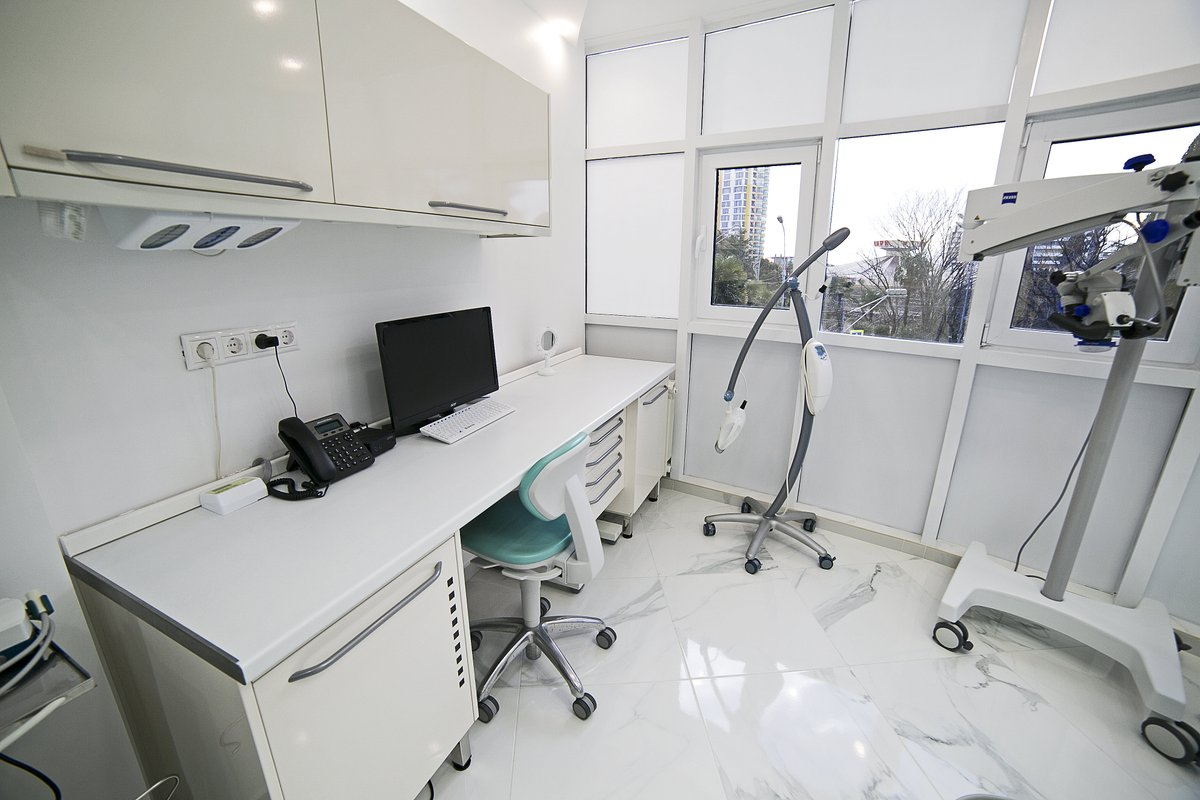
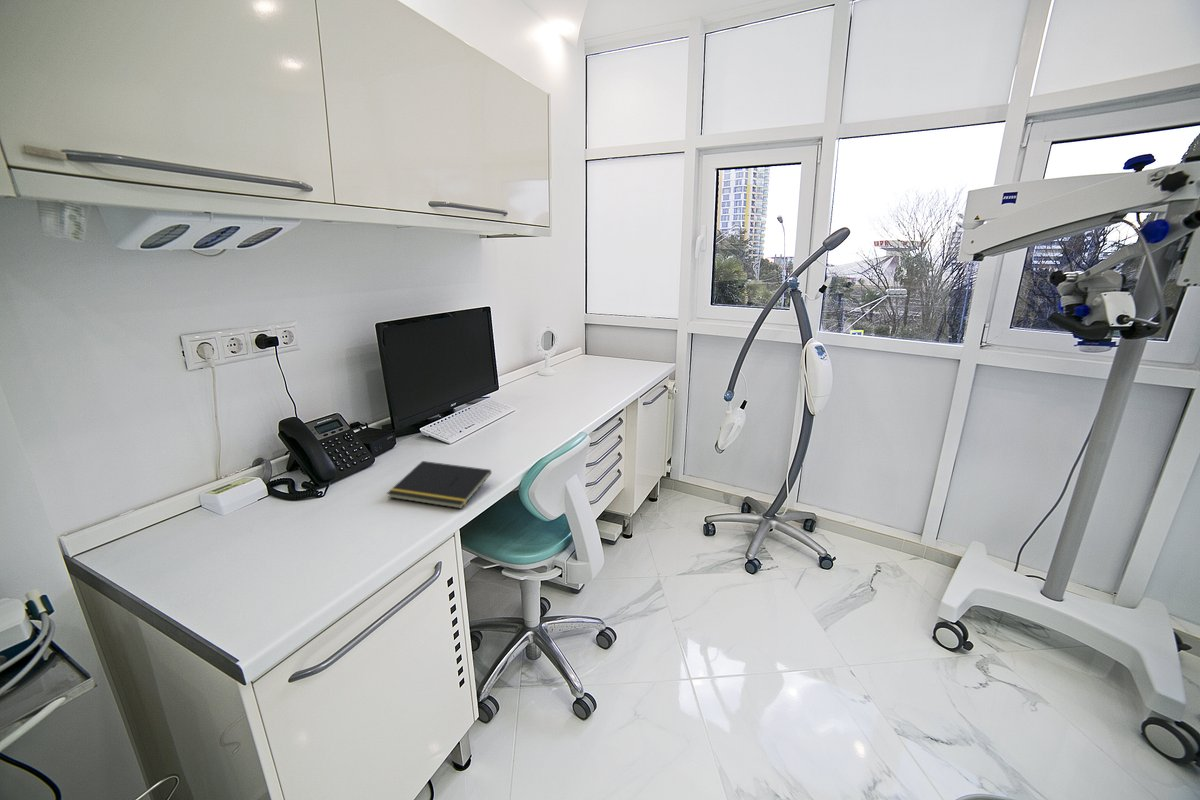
+ notepad [386,460,492,510]
